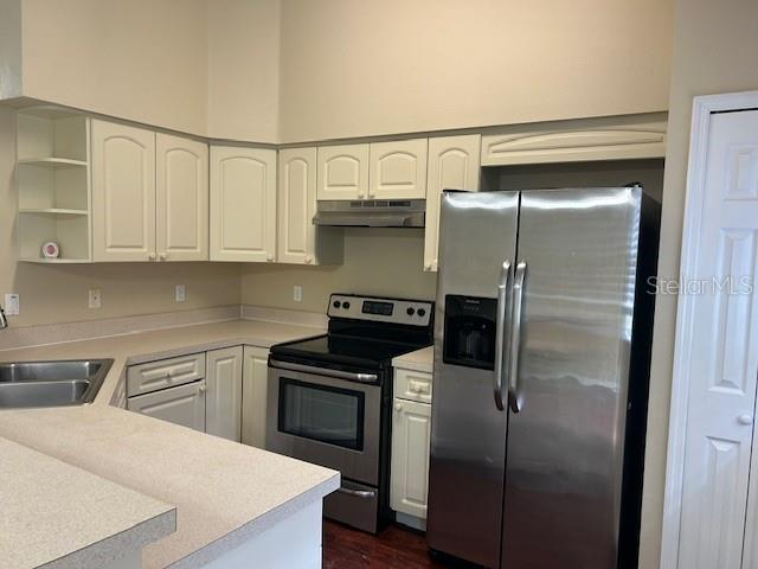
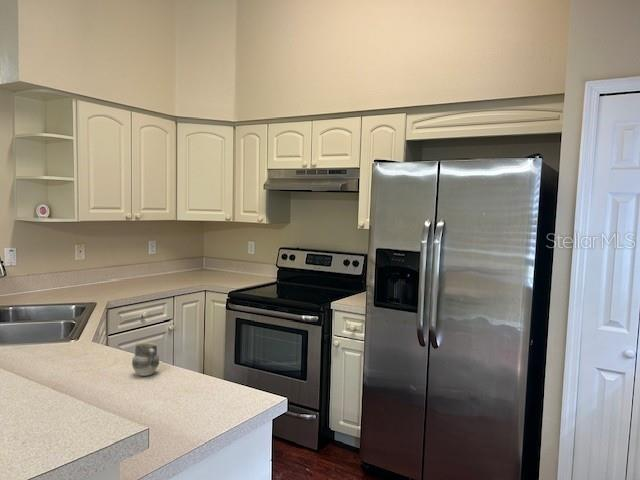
+ cup [131,342,160,377]
